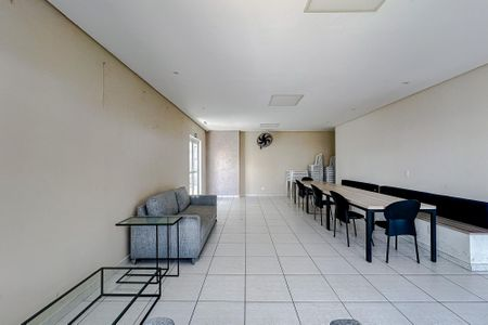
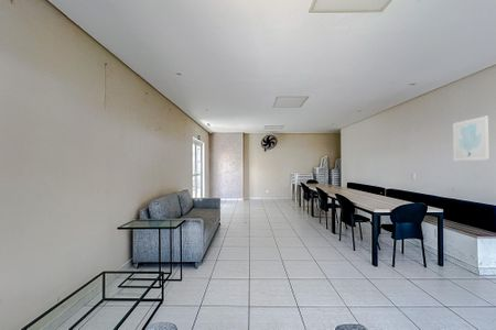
+ wall art [452,114,489,162]
